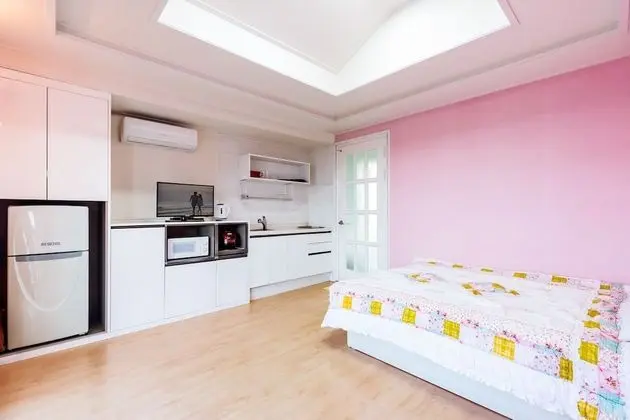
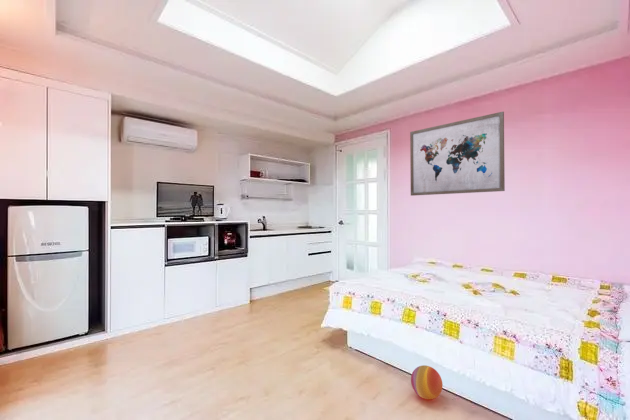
+ ball [410,364,444,400]
+ wall art [409,111,506,196]
